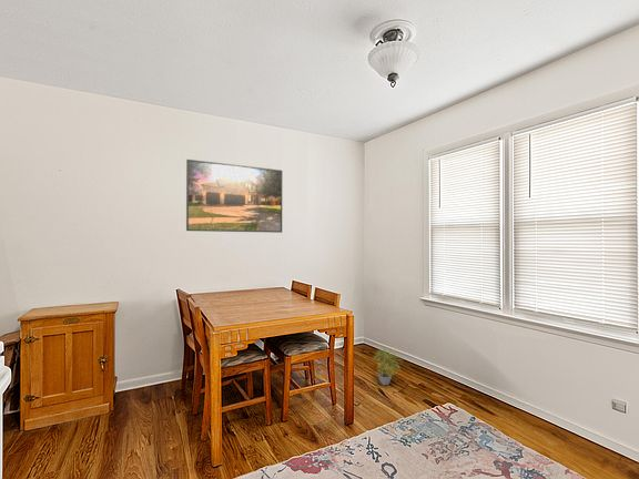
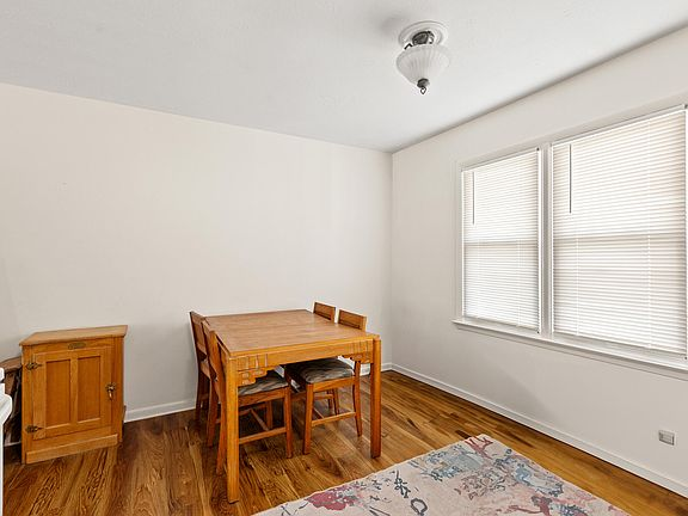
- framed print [185,159,283,234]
- potted plant [372,346,405,386]
